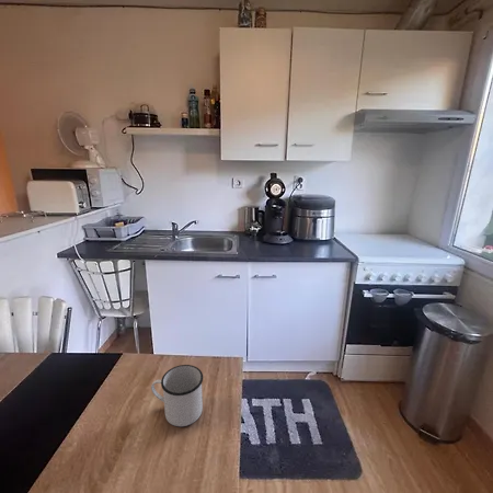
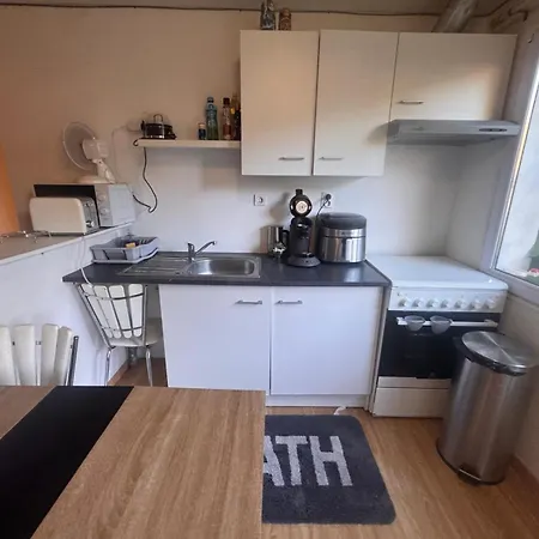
- mug [150,364,204,427]
